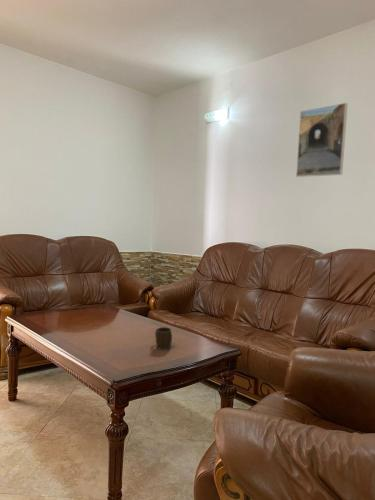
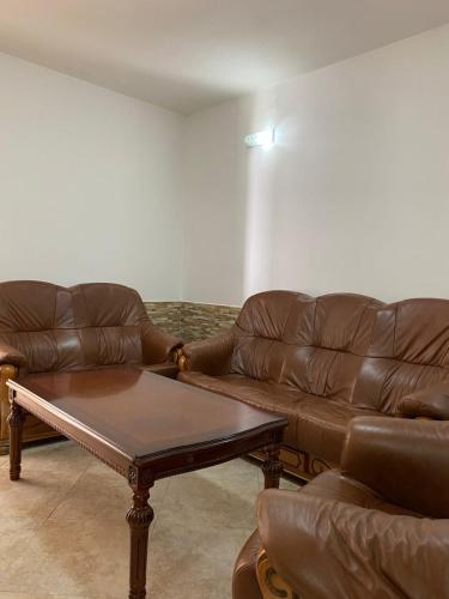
- mug [154,326,173,351]
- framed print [295,102,348,178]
